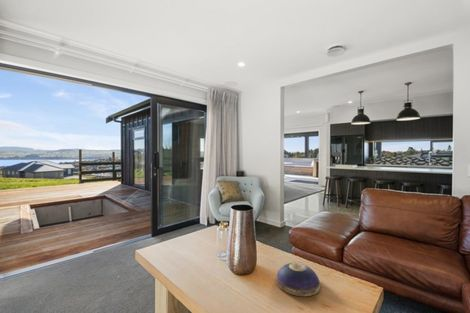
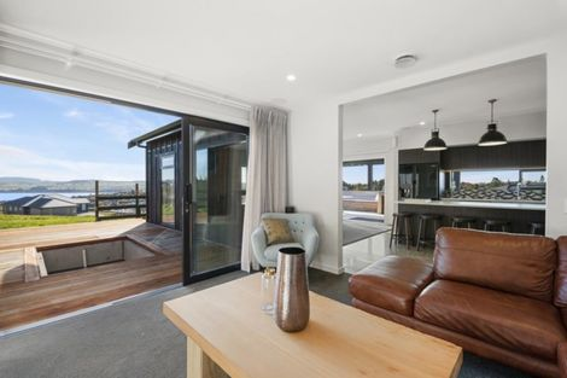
- decorative bowl [275,262,321,297]
